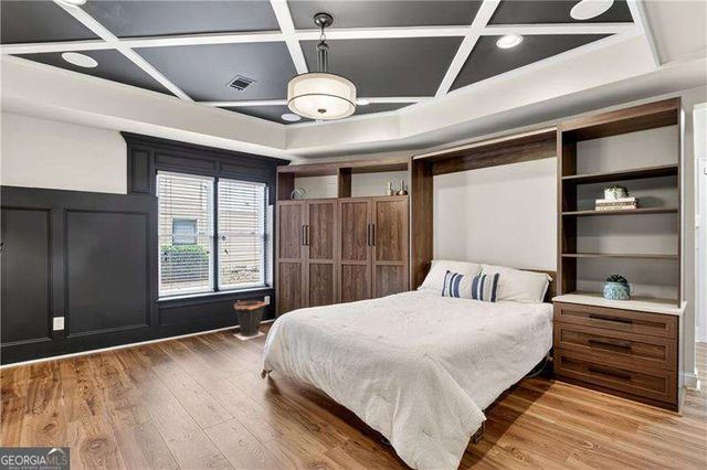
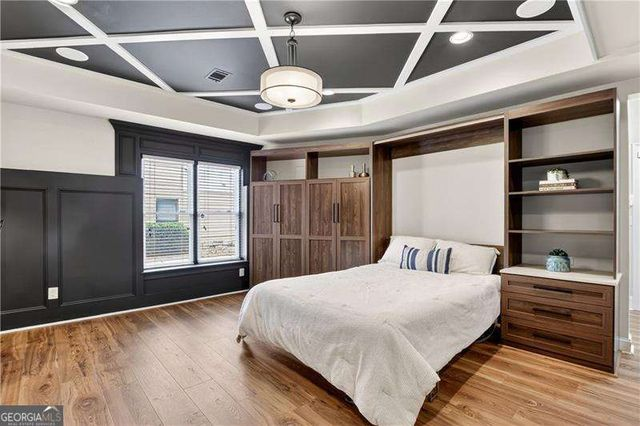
- waste bin [232,299,267,341]
